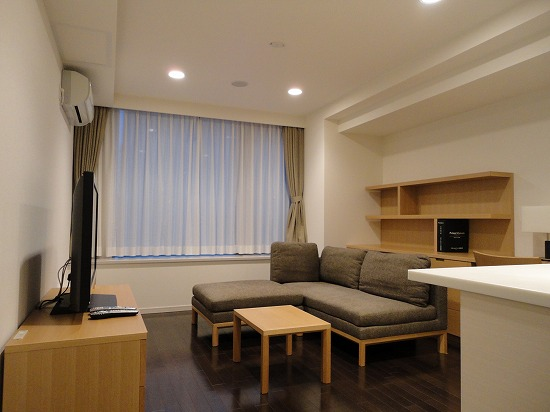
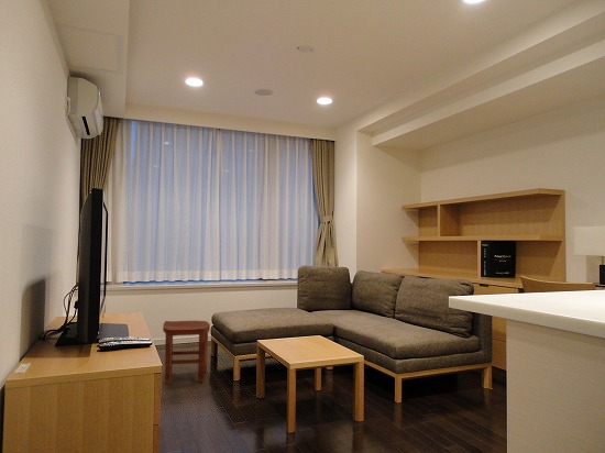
+ stool [162,320,211,385]
